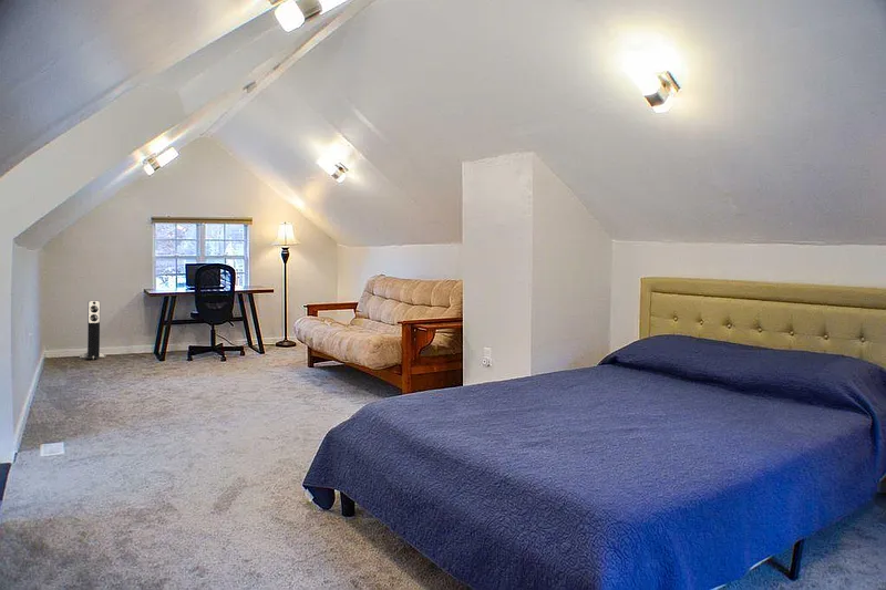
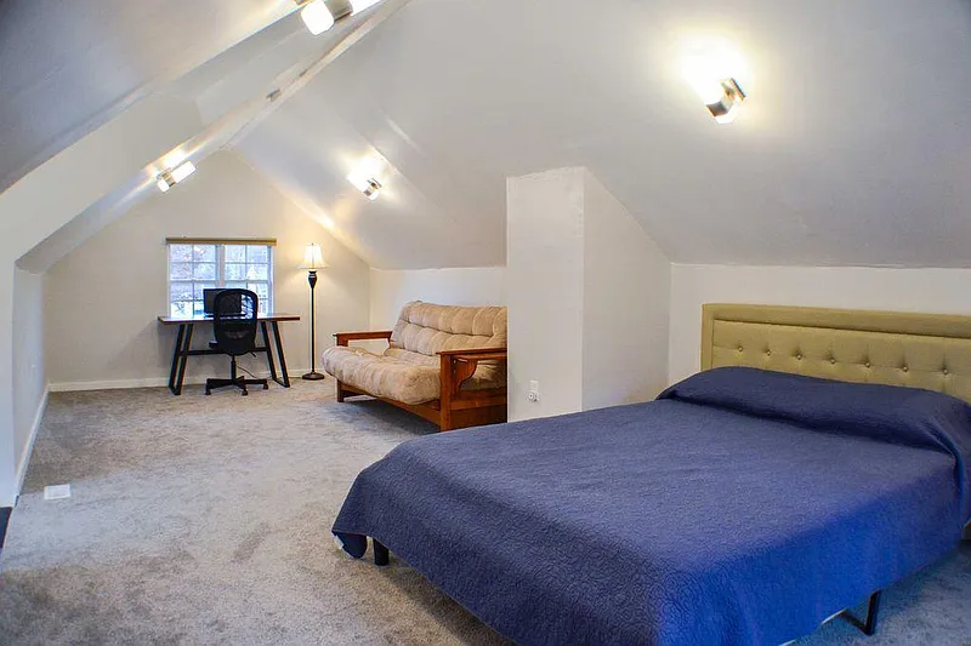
- speaker [79,299,106,360]
